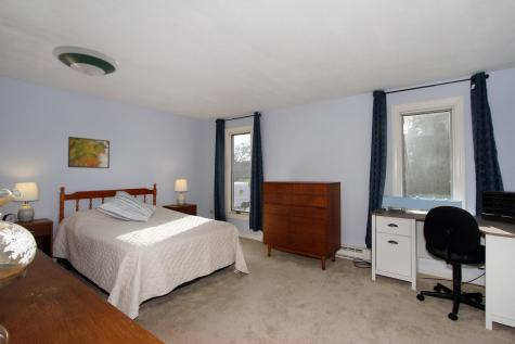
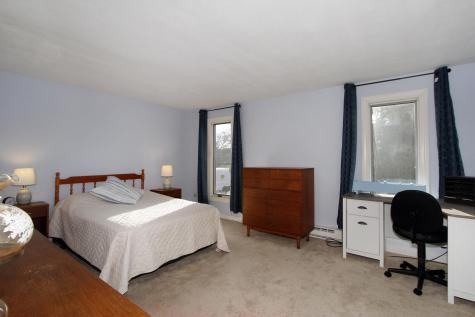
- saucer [51,44,121,77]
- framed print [67,136,111,169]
